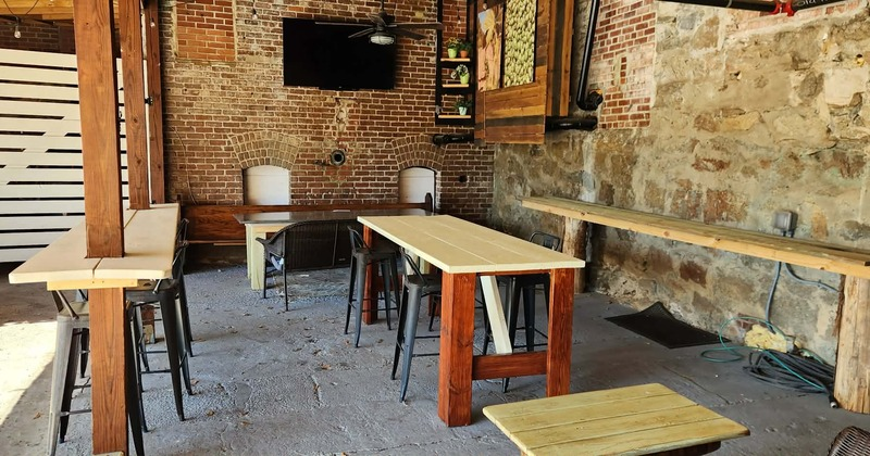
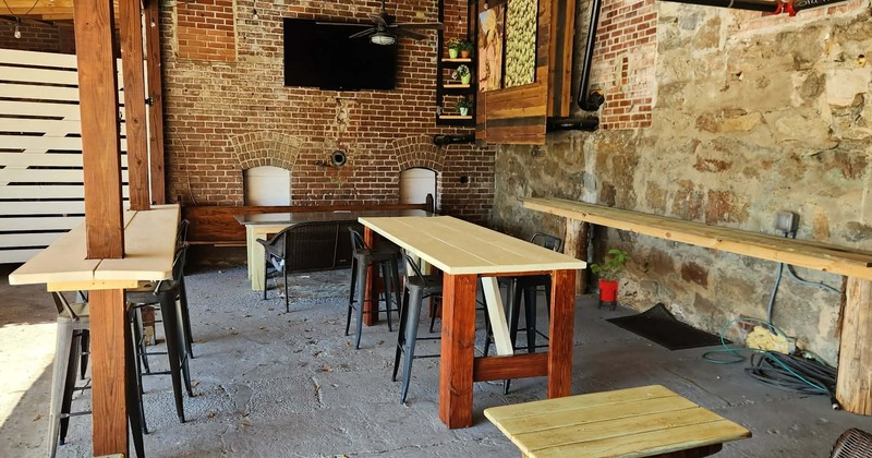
+ house plant [590,249,633,312]
